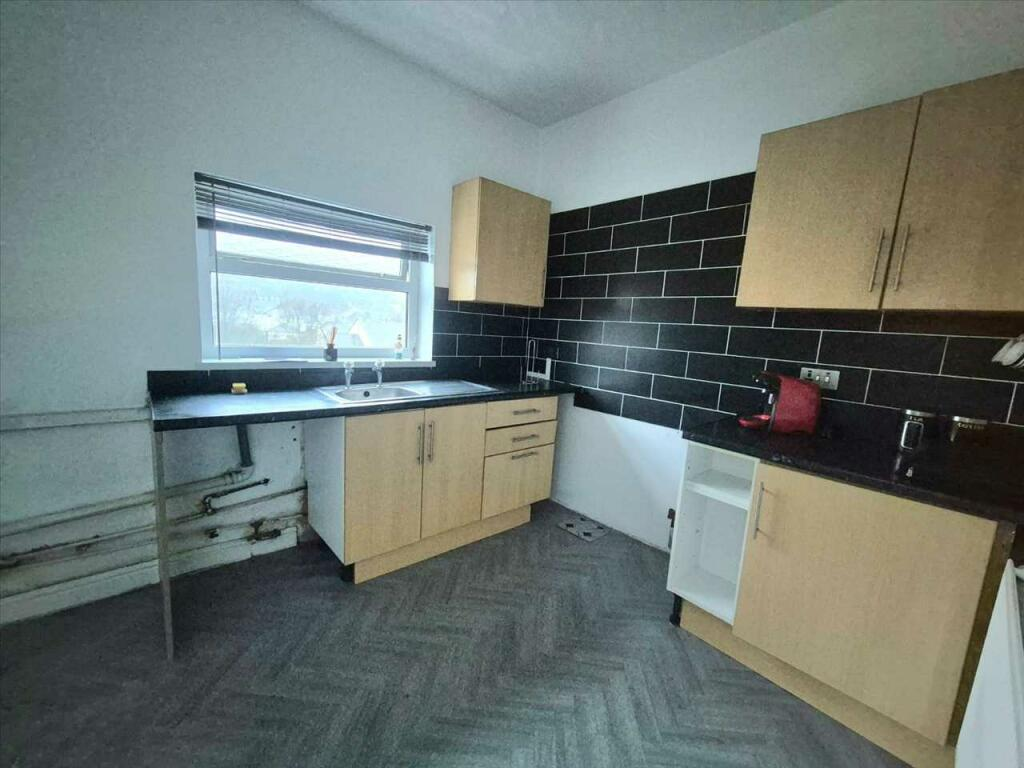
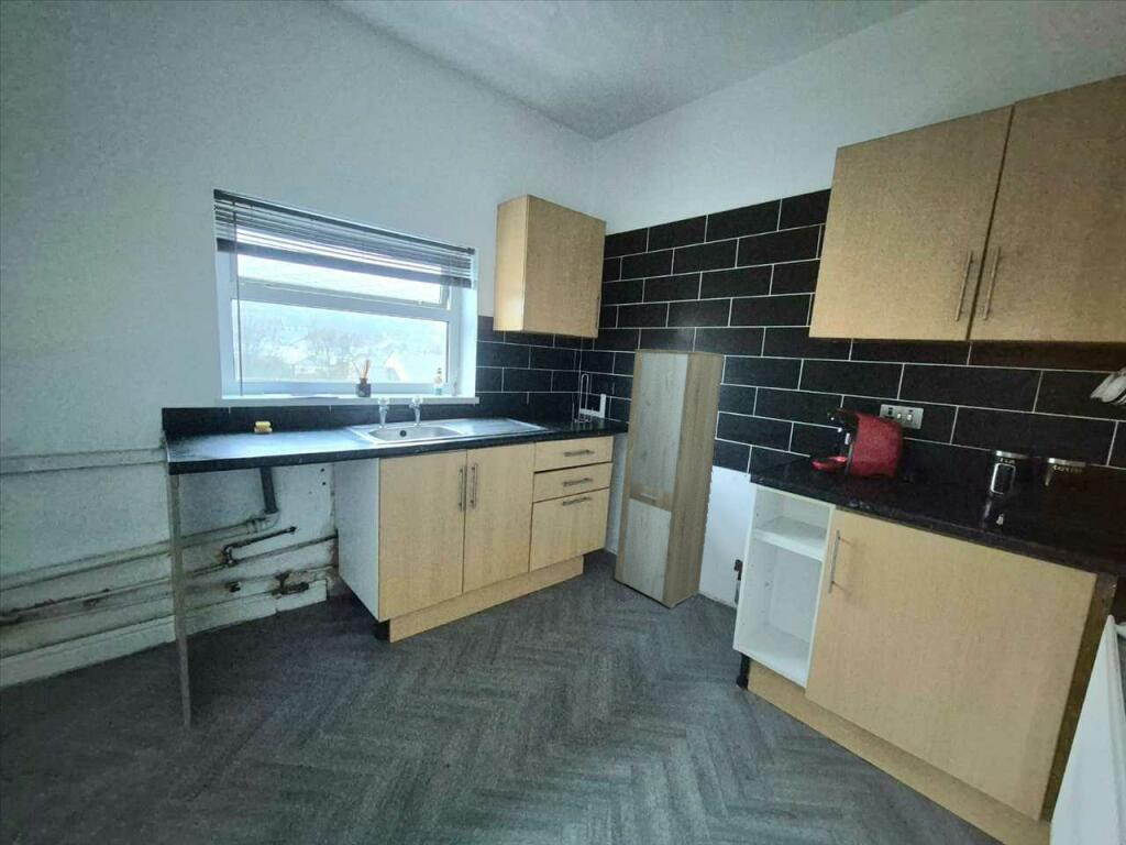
+ cabinet [614,348,725,610]
